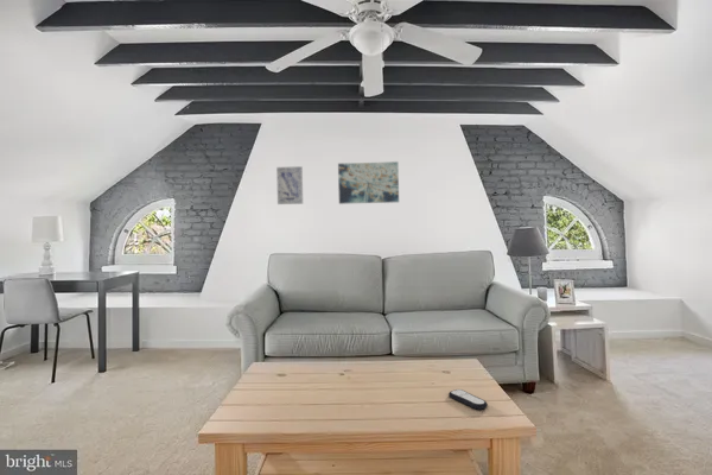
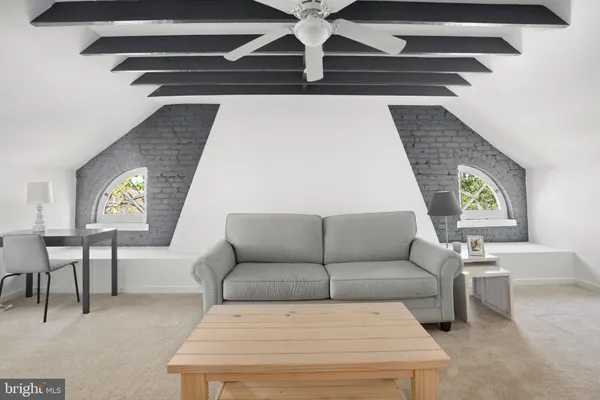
- wall art [337,160,400,205]
- wall art [275,165,304,205]
- remote control [447,388,489,411]
